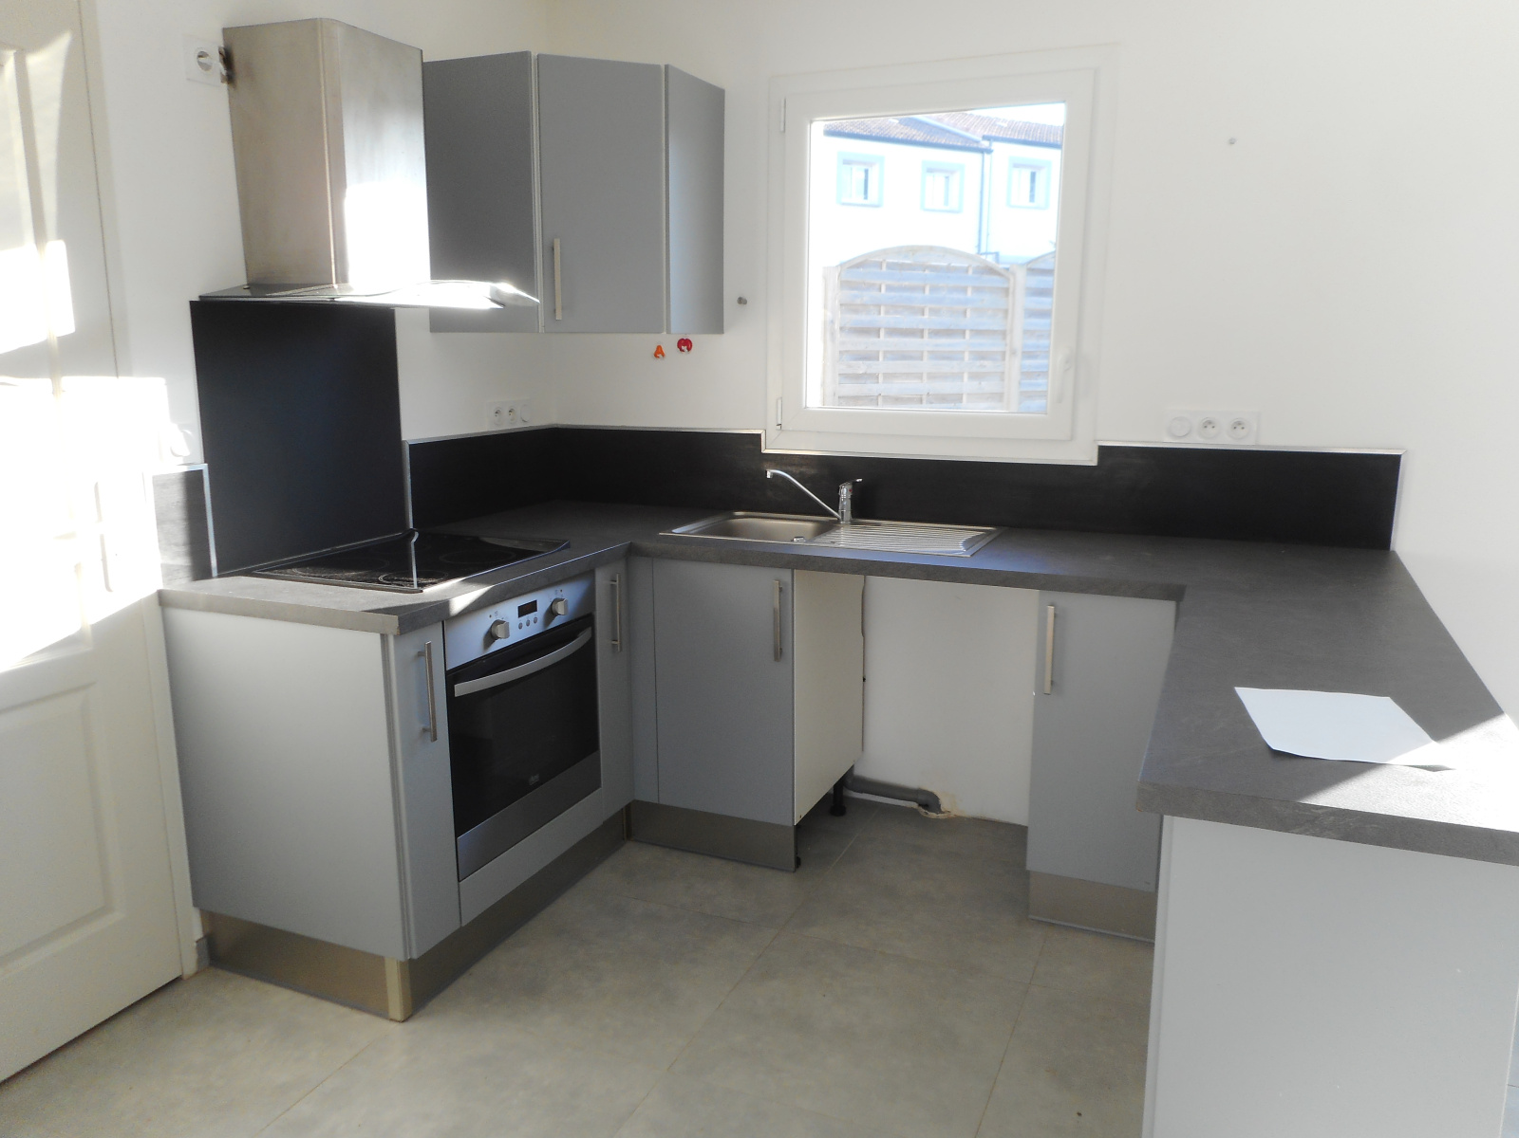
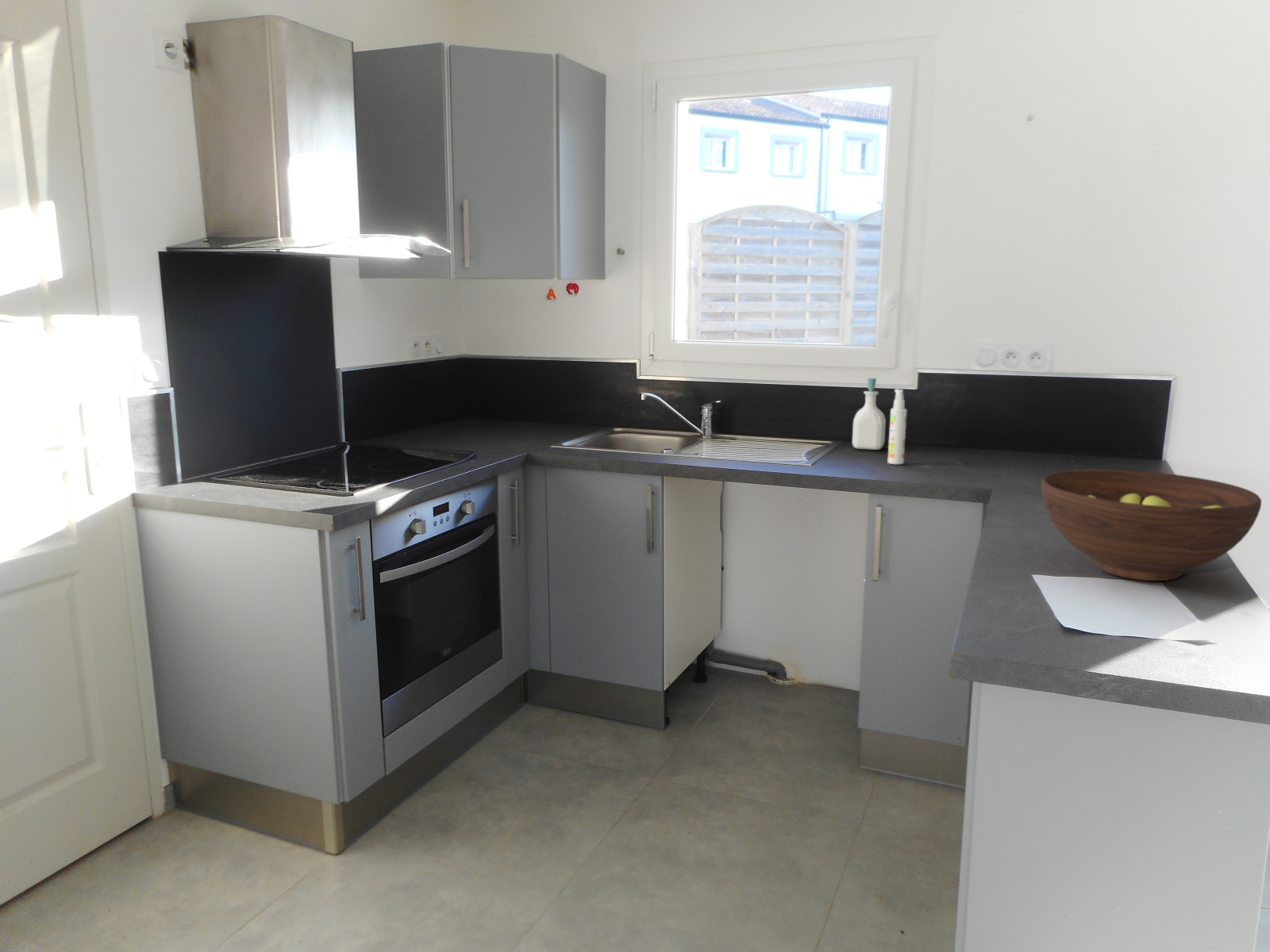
+ fruit bowl [1040,469,1262,582]
+ spray bottle [887,388,908,465]
+ soap bottle [852,377,887,451]
